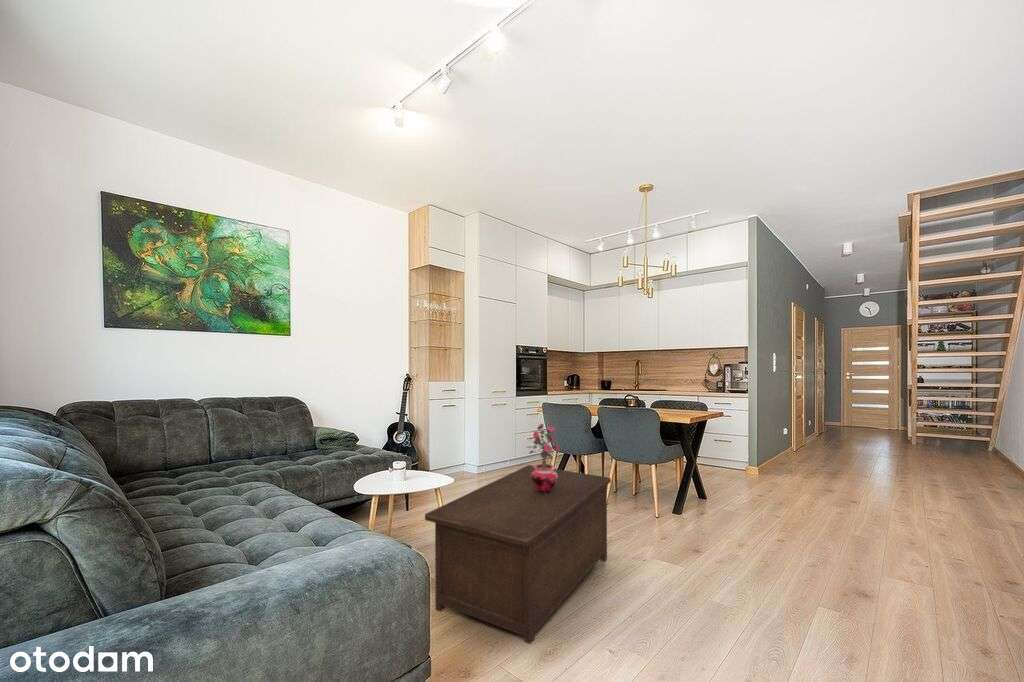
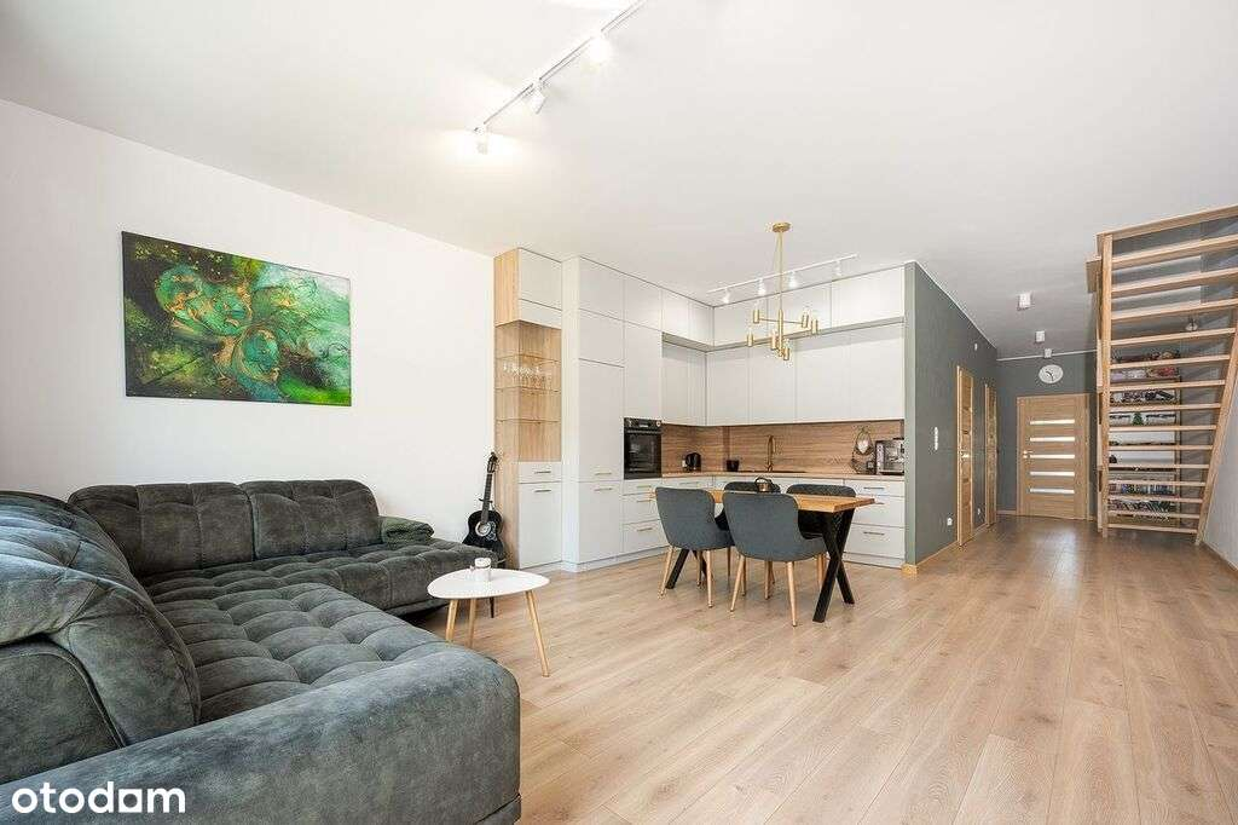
- potted plant [525,423,562,493]
- cabinet [424,464,612,645]
